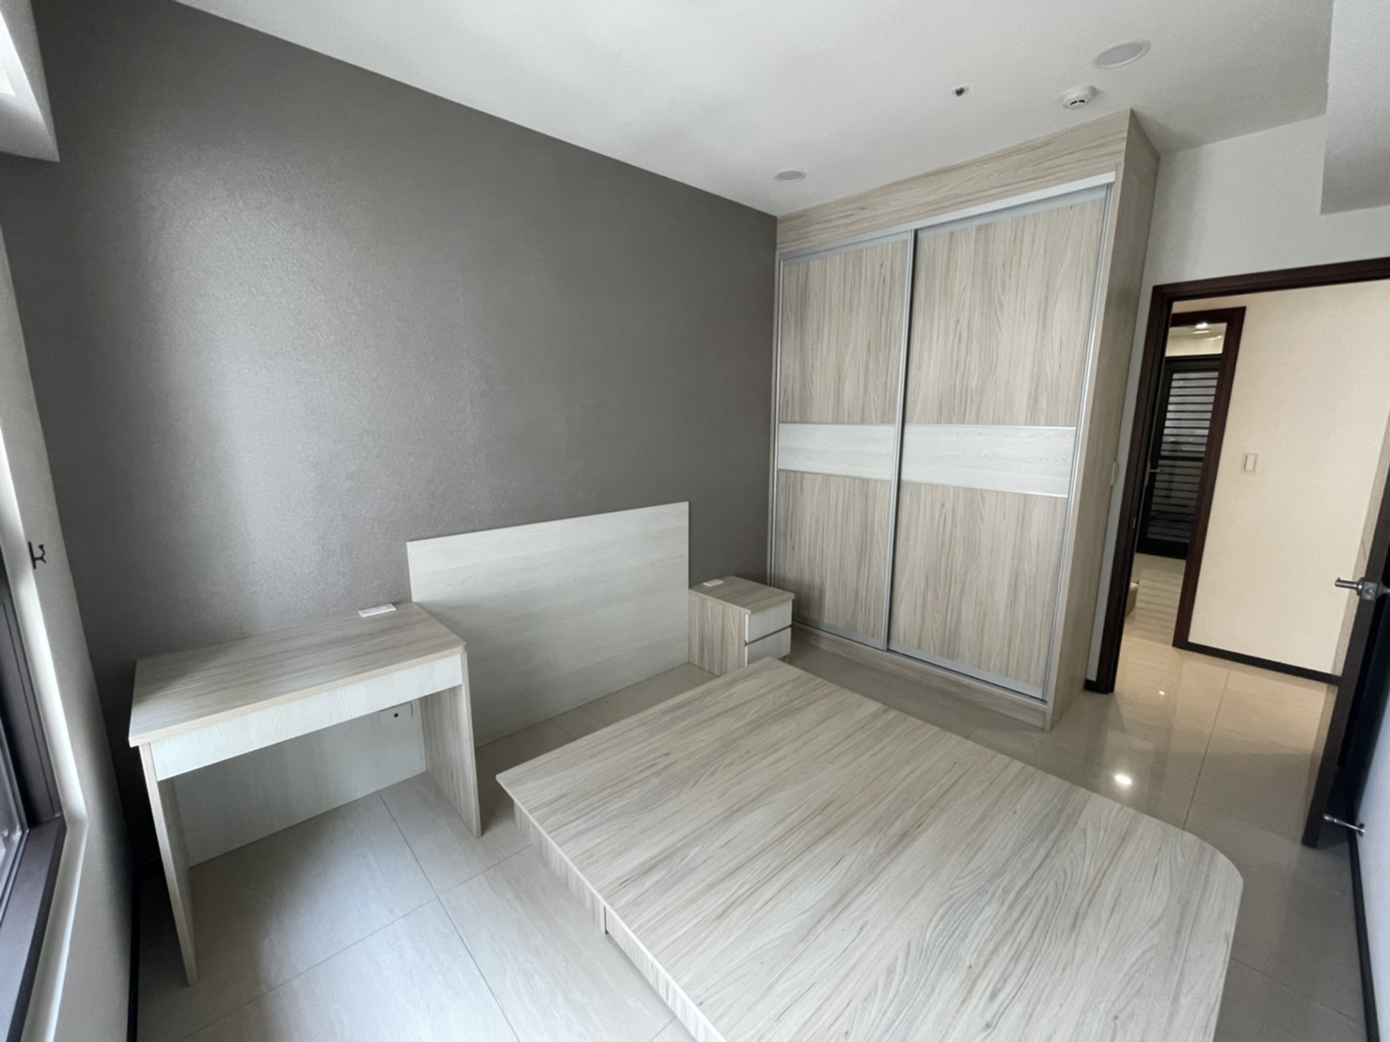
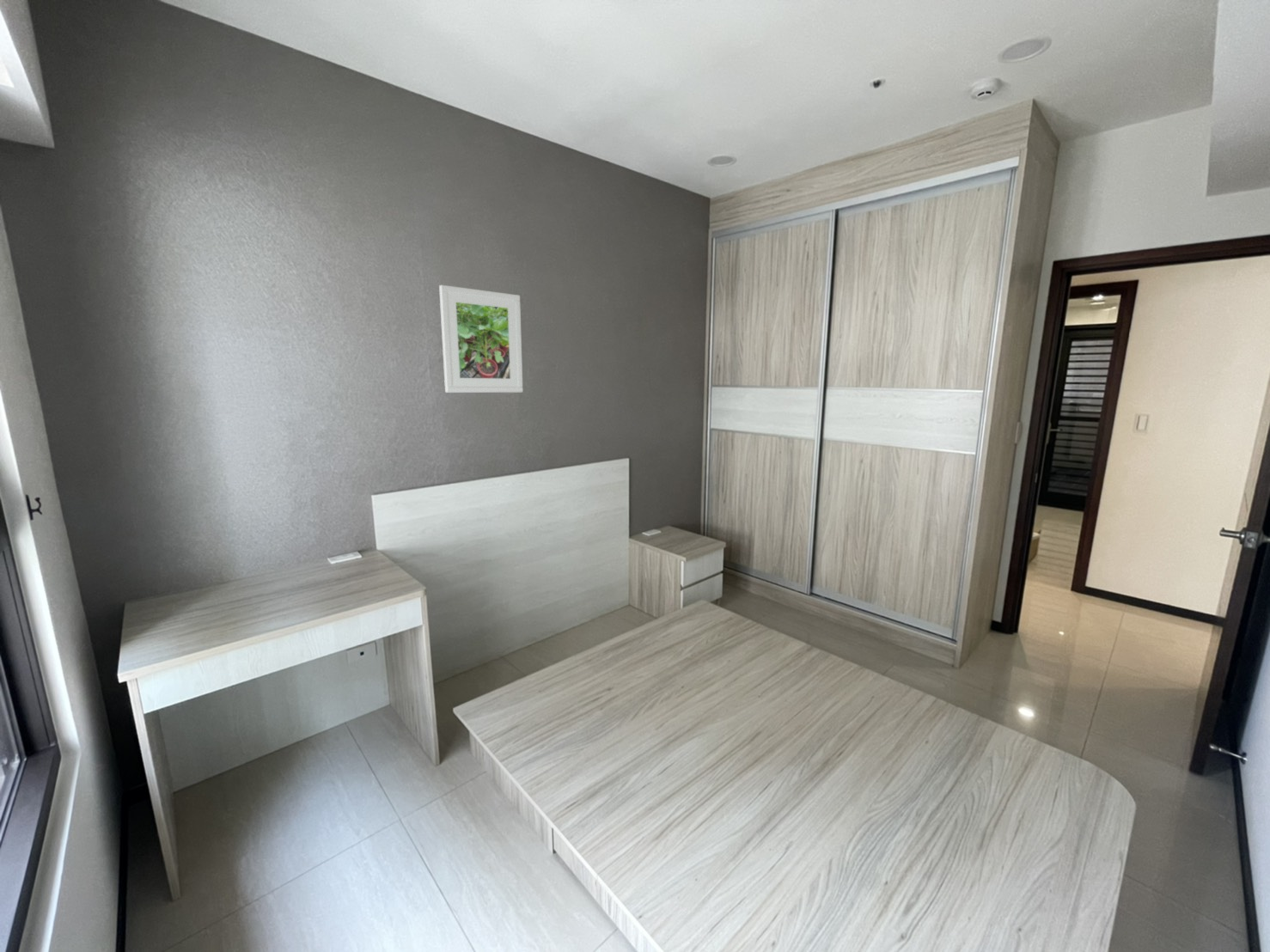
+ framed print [438,284,523,394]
